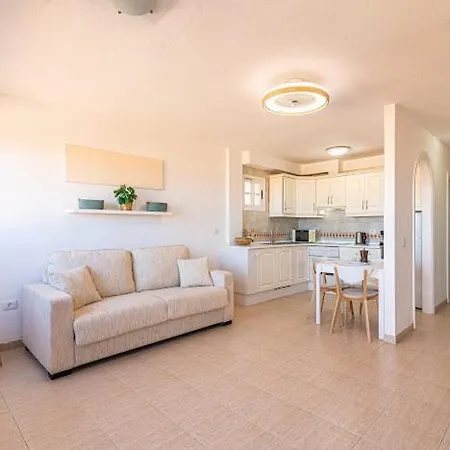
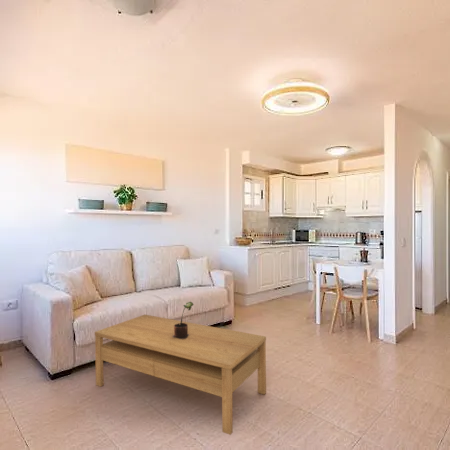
+ potted plant [173,301,195,340]
+ coffee table [94,314,267,436]
